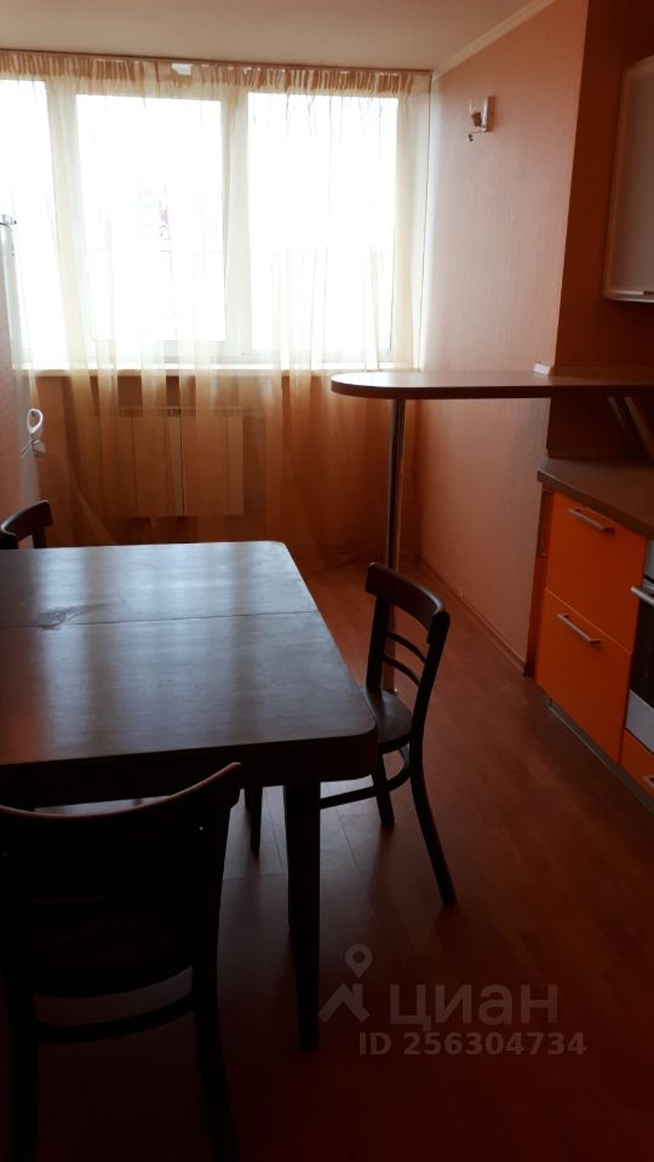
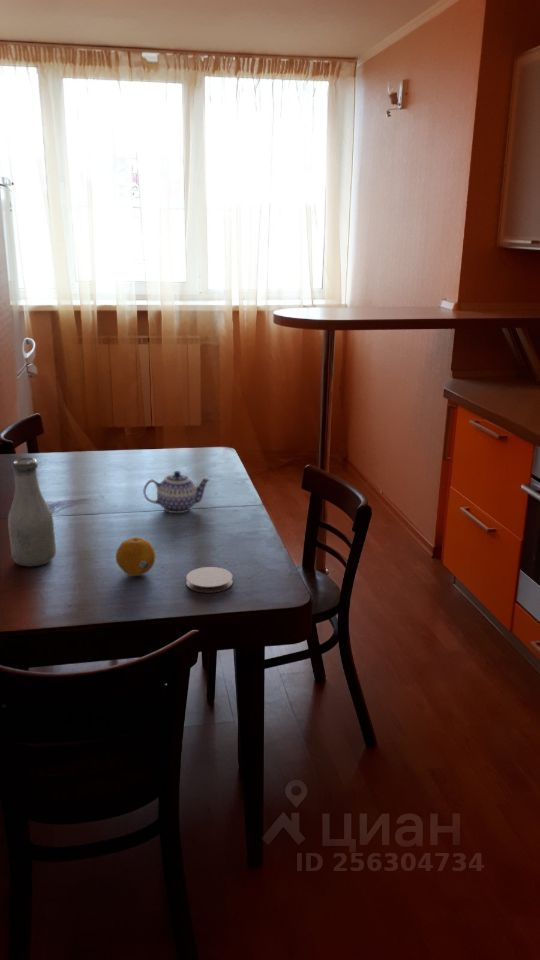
+ coaster [185,566,234,594]
+ fruit [115,536,156,577]
+ teapot [142,470,211,514]
+ bottle [7,457,57,568]
